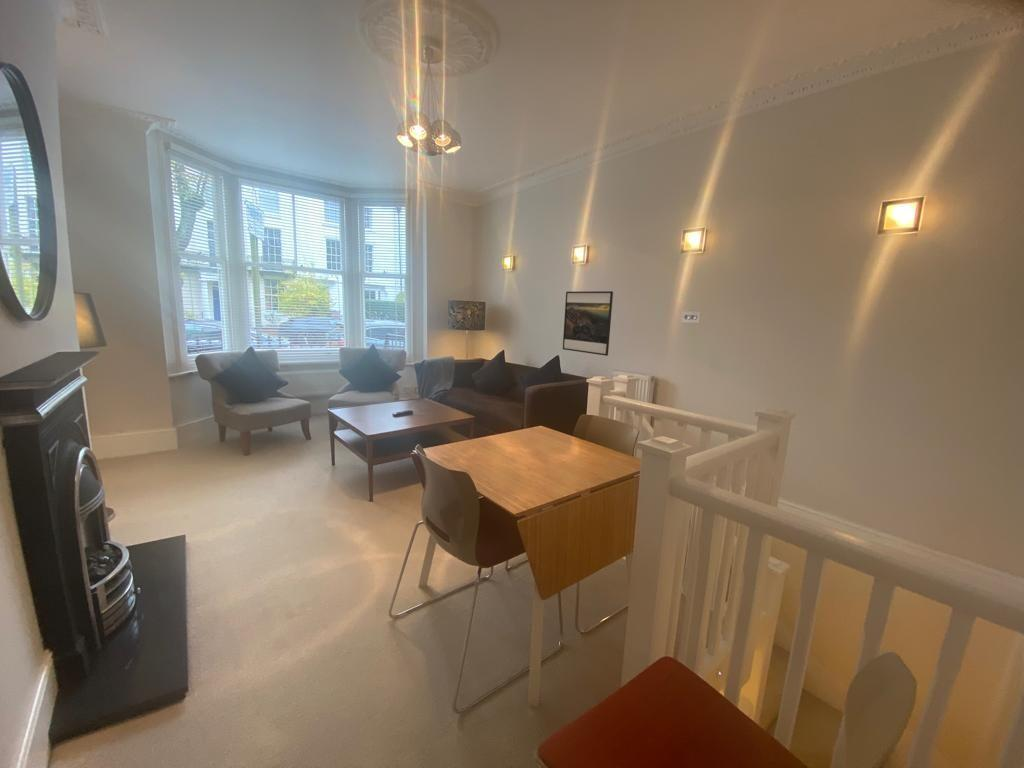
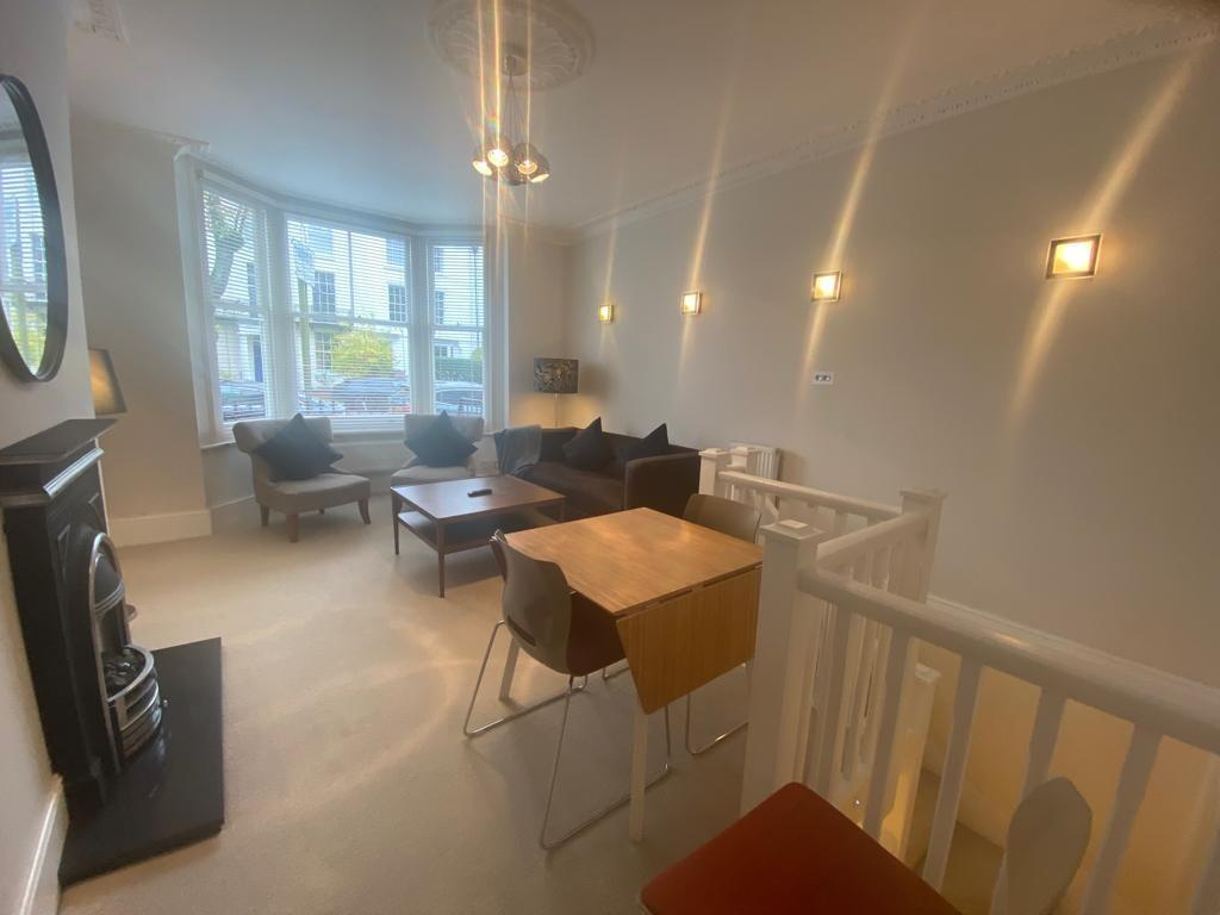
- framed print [562,290,614,357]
